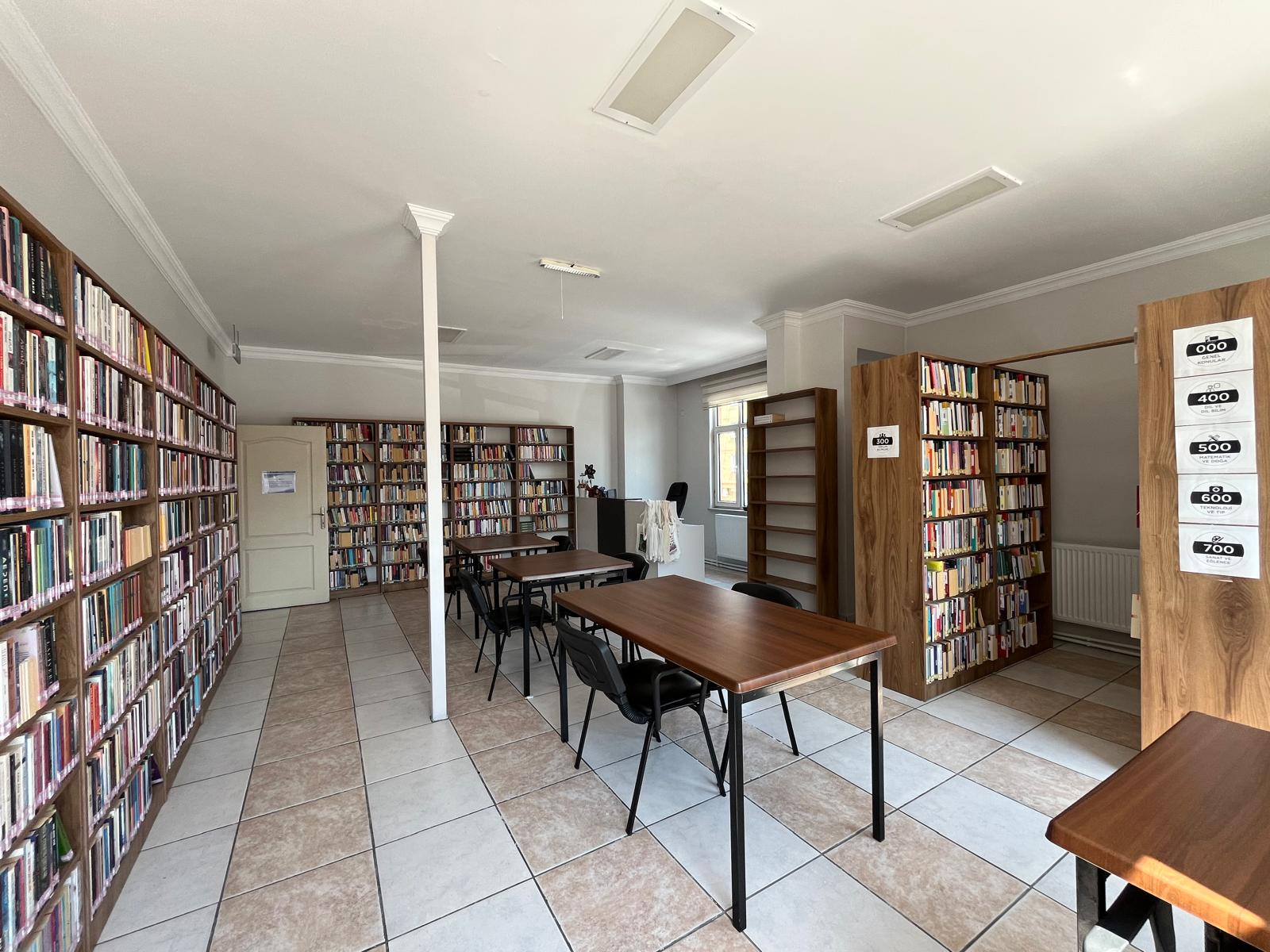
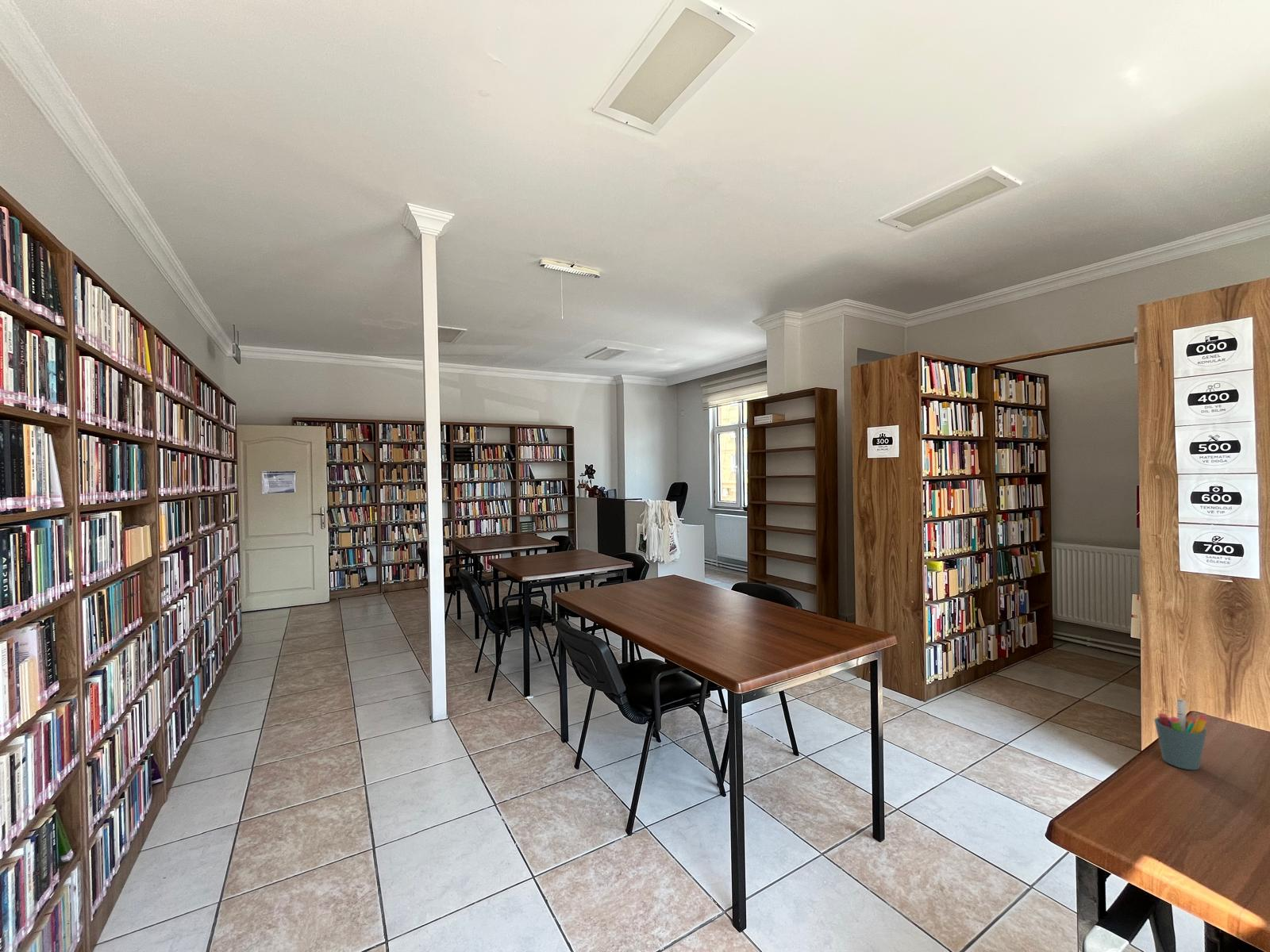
+ pen holder [1153,698,1209,771]
